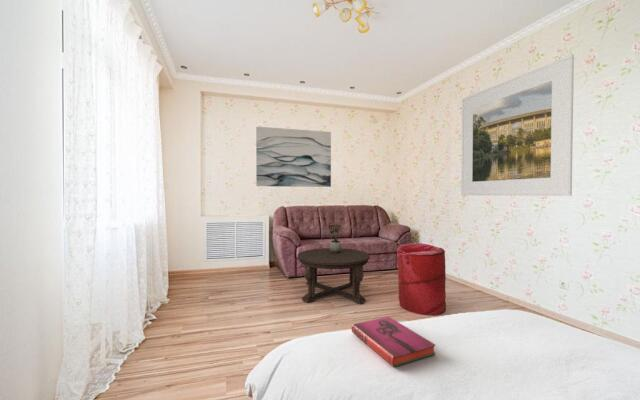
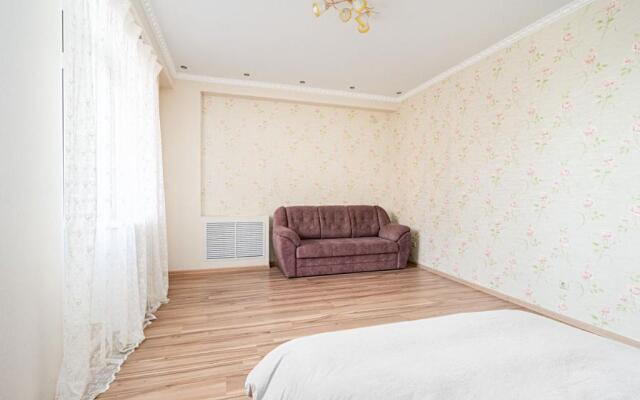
- hardback book [350,316,437,368]
- wall art [255,126,332,188]
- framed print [460,54,575,197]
- potted plant [324,223,343,253]
- laundry hamper [396,242,447,316]
- coffee table [297,247,371,305]
